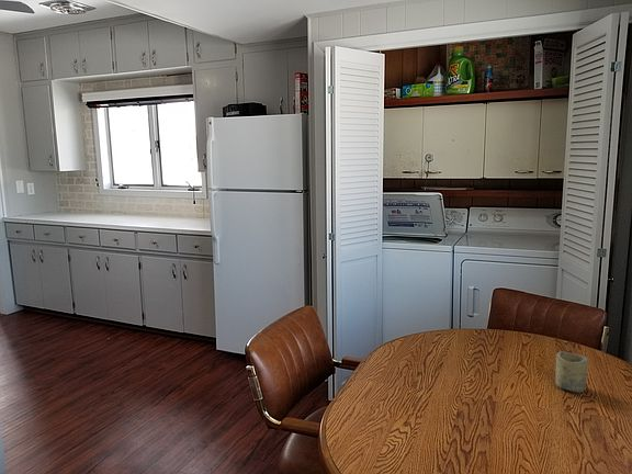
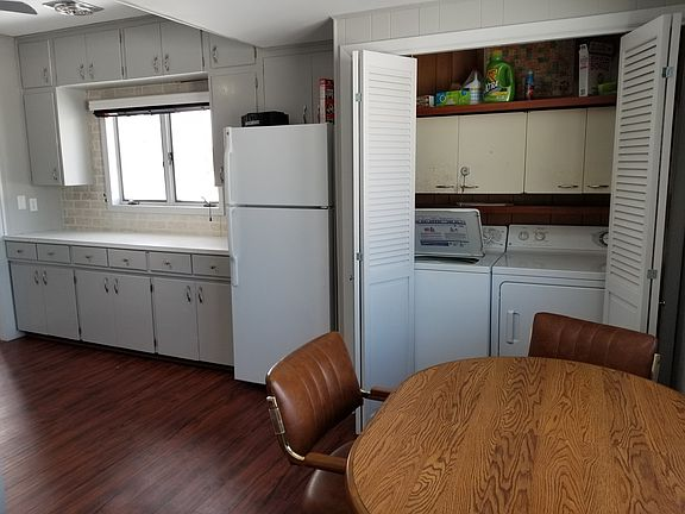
- cup [554,351,589,394]
